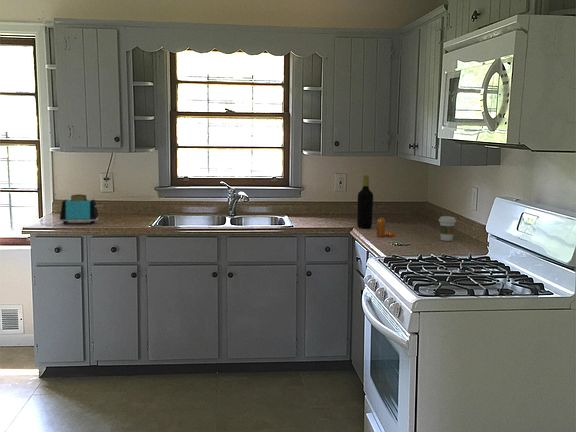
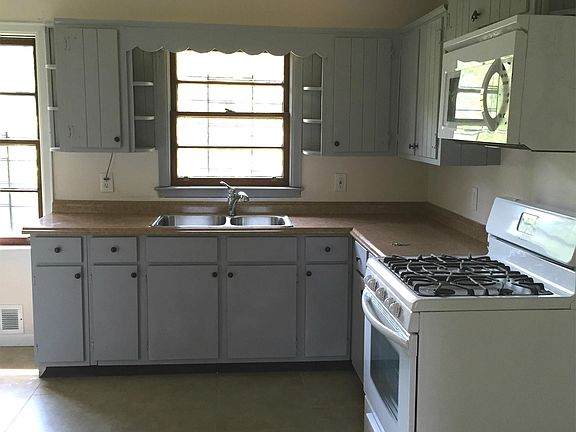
- toaster [59,193,99,225]
- bottle [356,174,374,229]
- pepper shaker [376,217,395,238]
- coffee cup [438,215,457,242]
